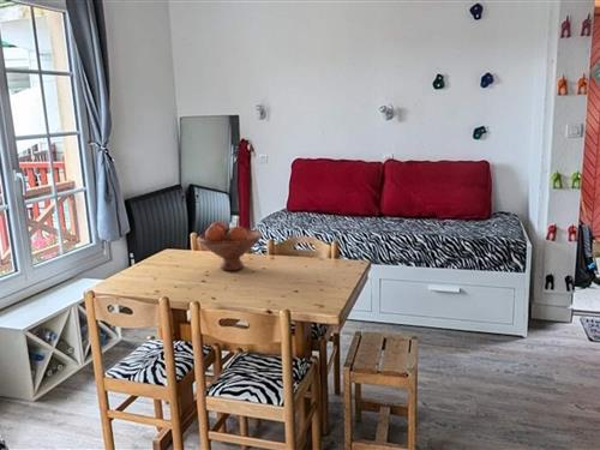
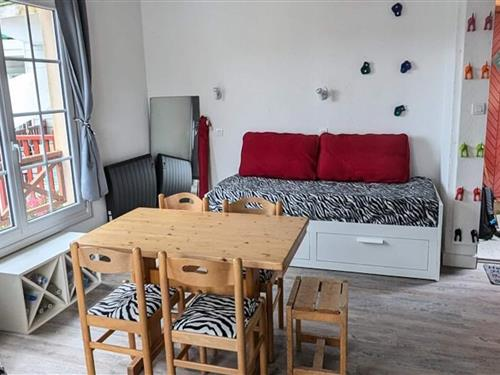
- fruit bowl [197,221,263,271]
